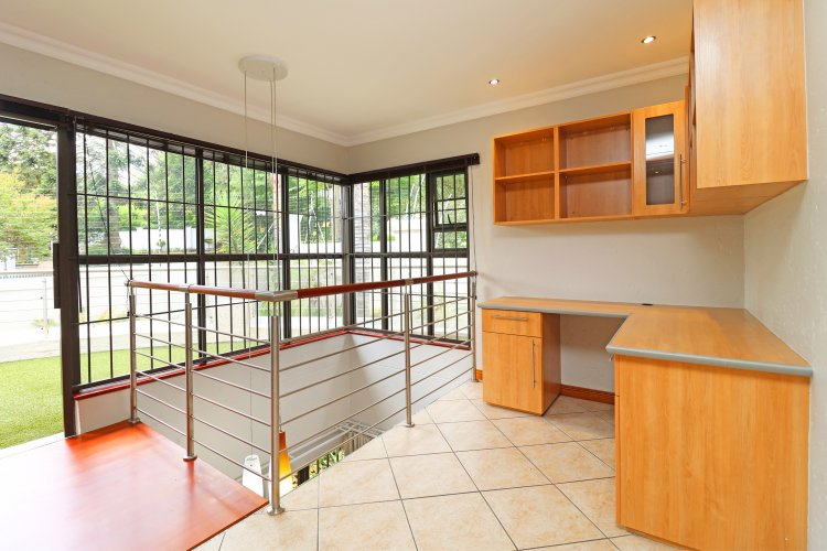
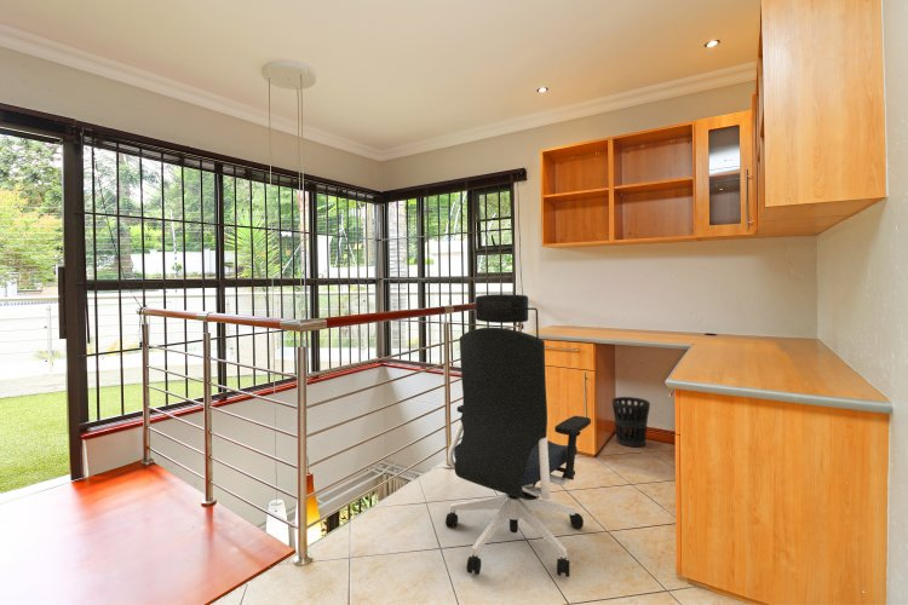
+ office chair [444,293,592,578]
+ wastebasket [611,396,651,448]
